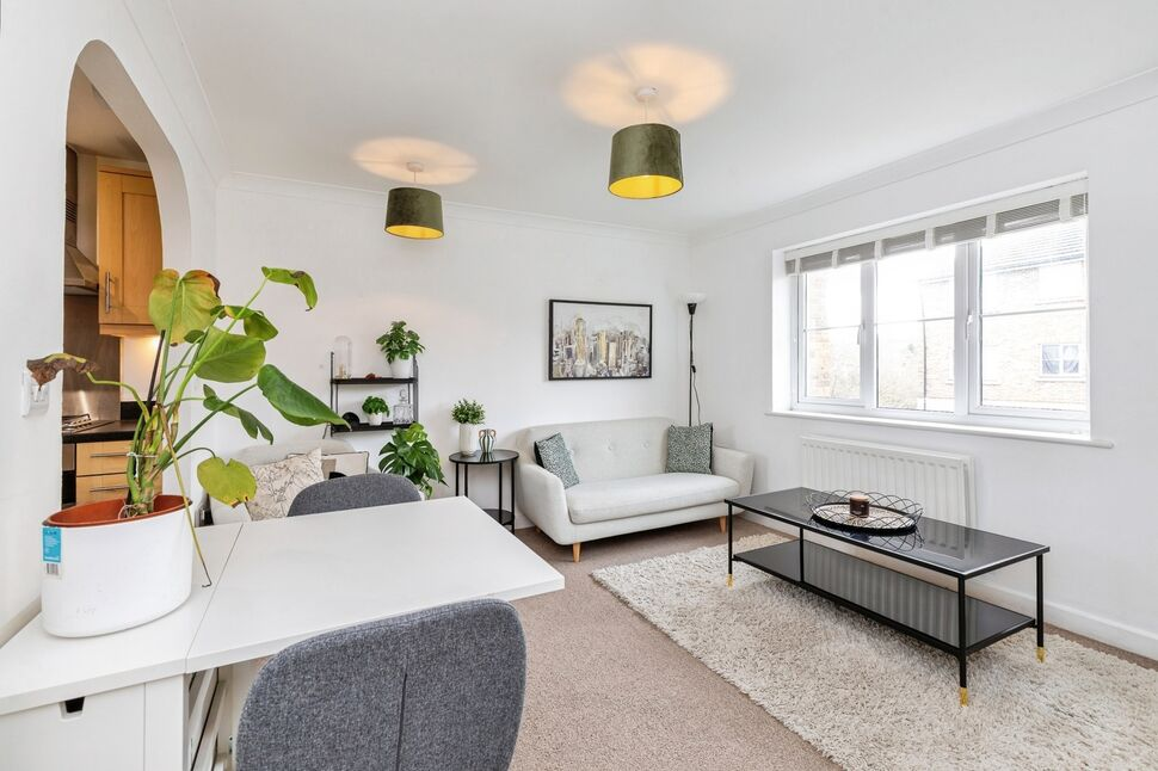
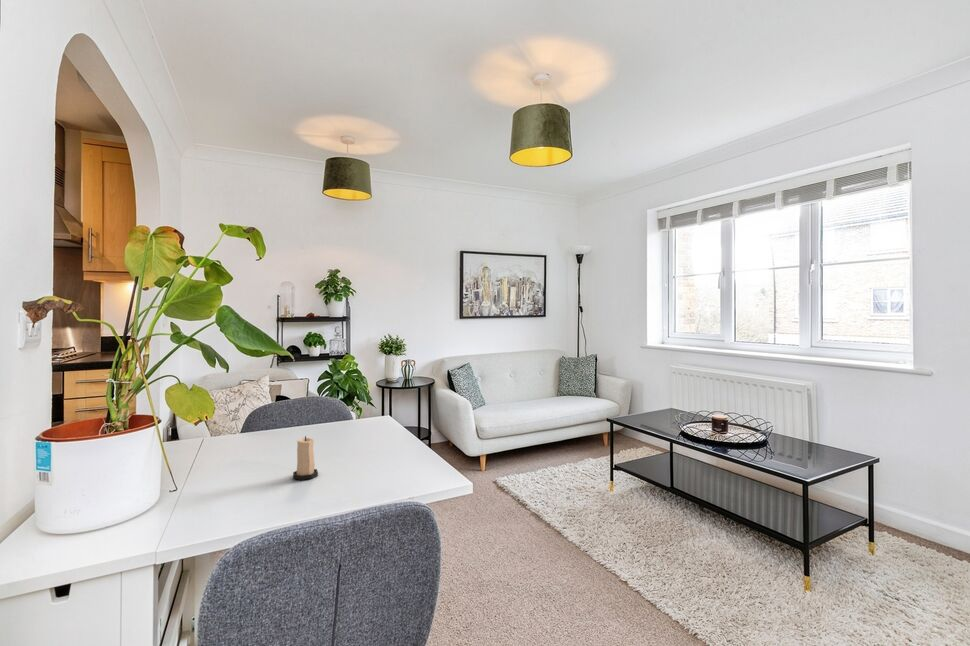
+ candle [292,435,319,481]
